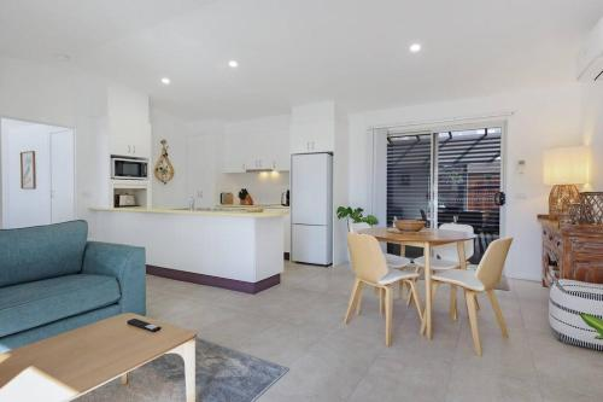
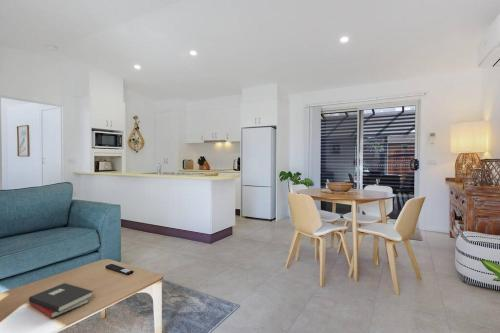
+ hardback book [28,282,94,319]
